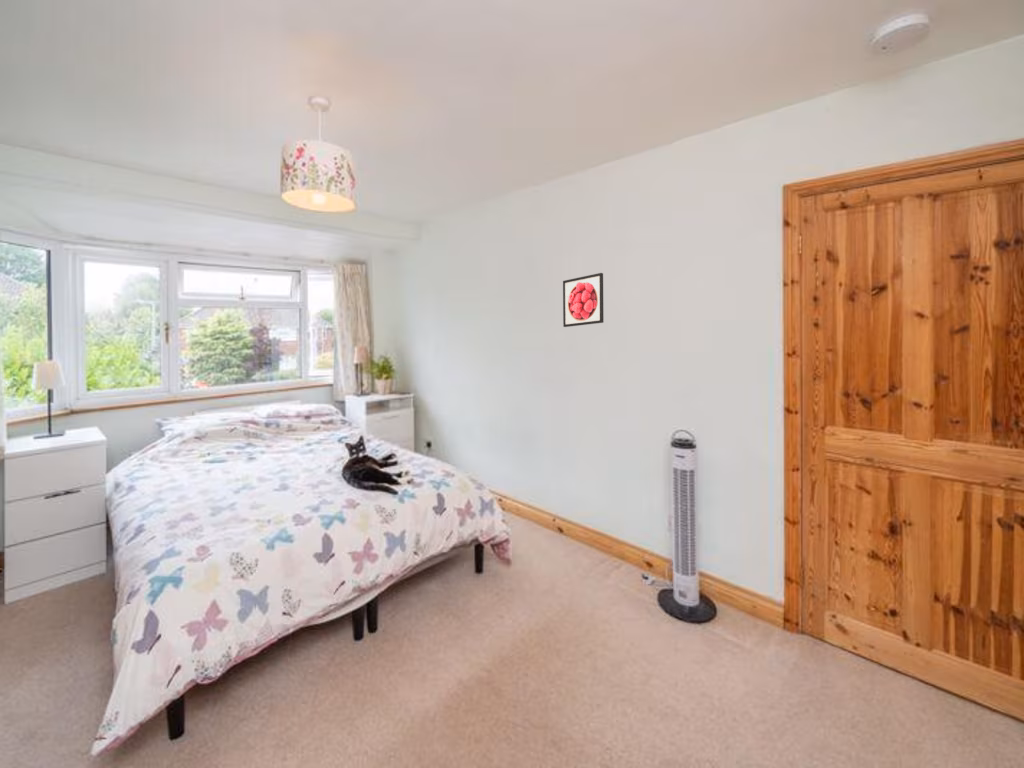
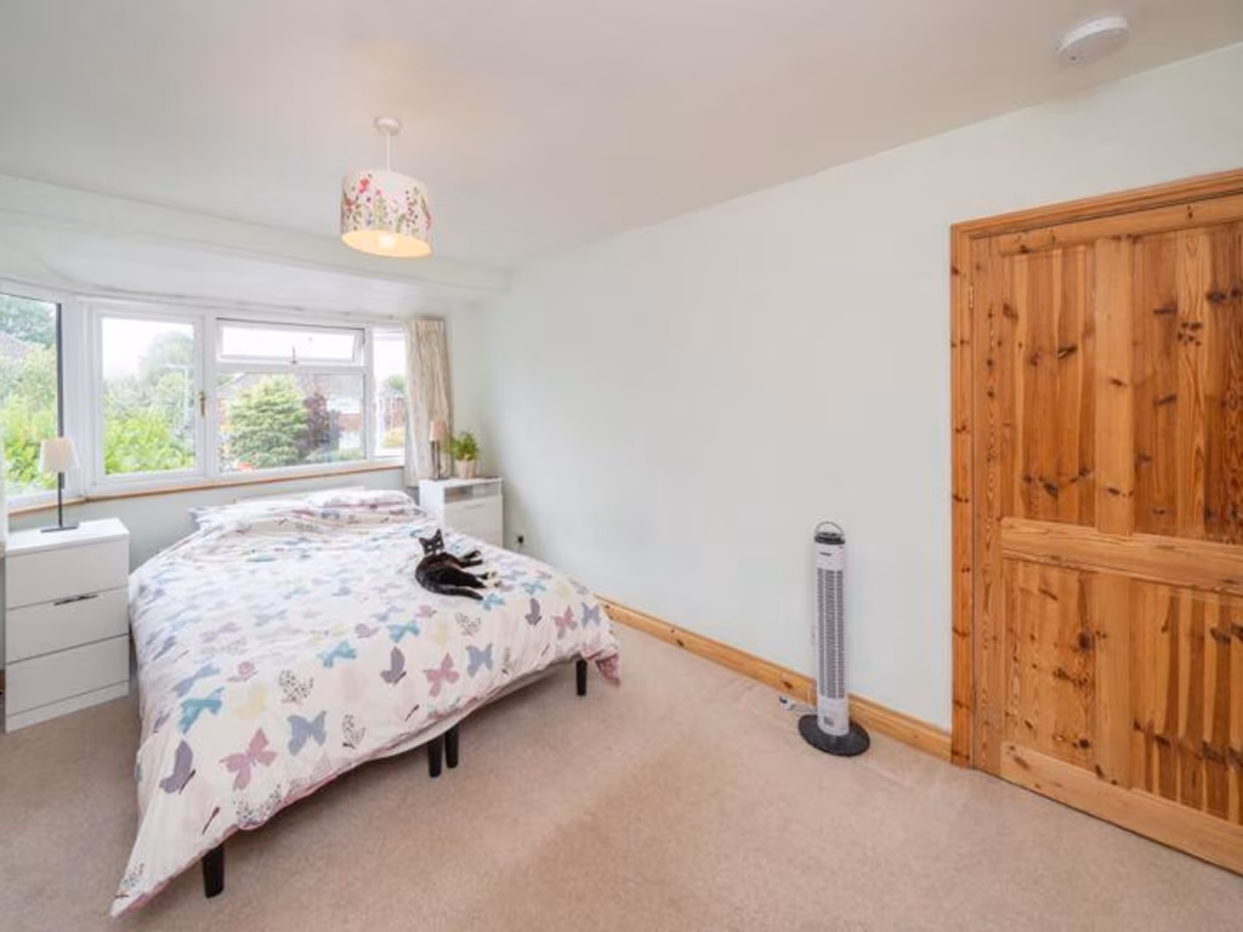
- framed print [562,272,605,328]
